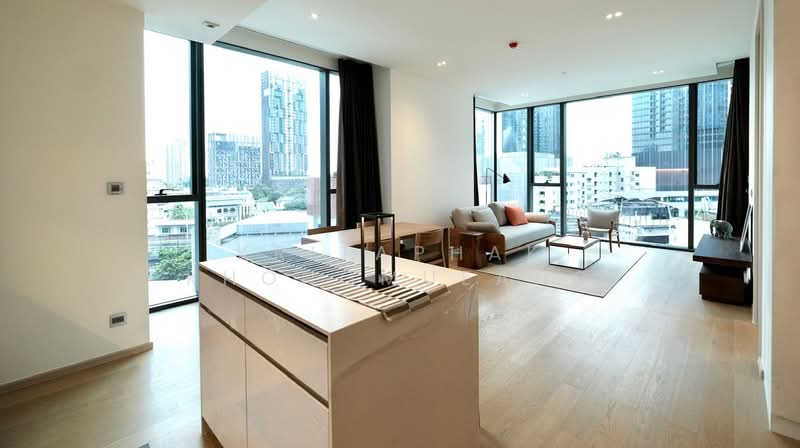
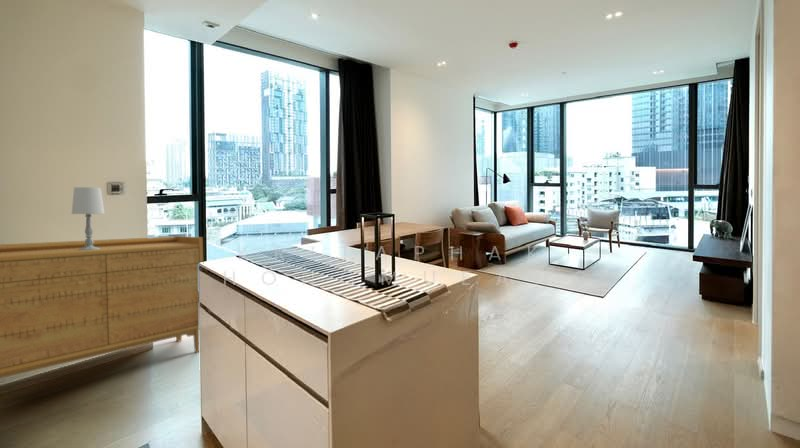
+ sideboard [0,235,204,379]
+ table lamp [71,186,105,250]
